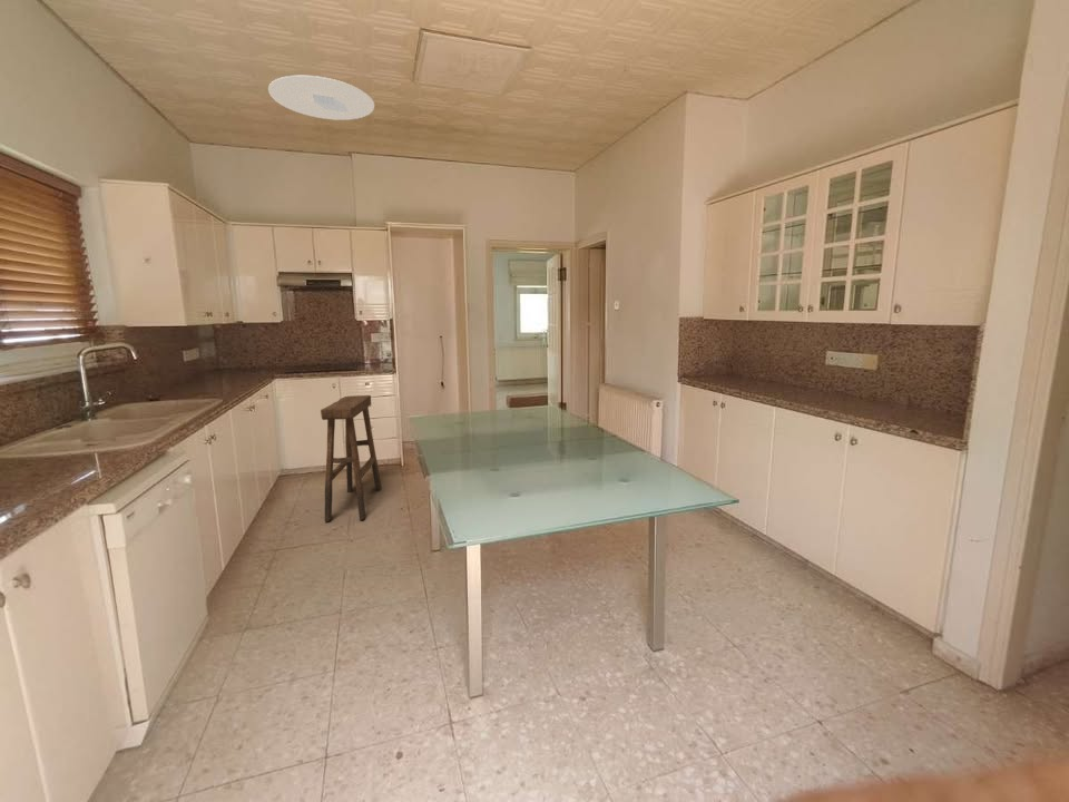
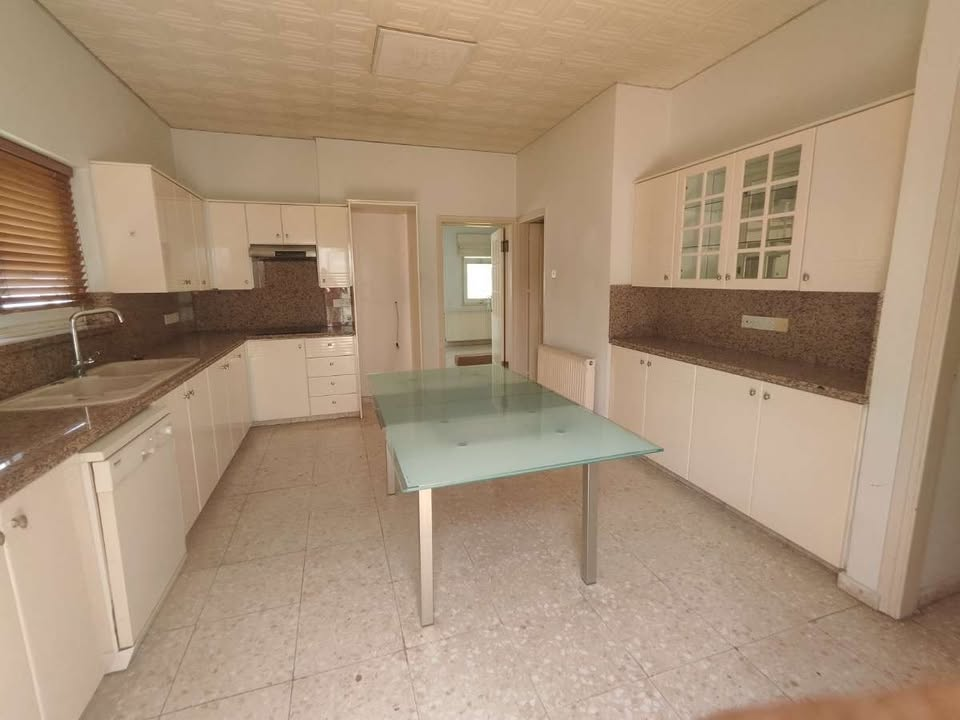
- stool [320,394,383,522]
- ceiling light [267,75,375,121]
